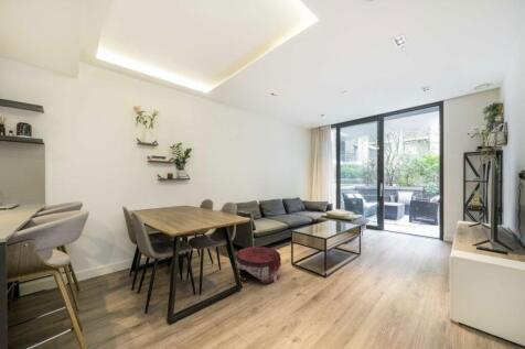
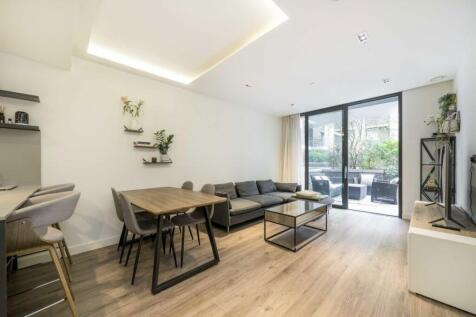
- pouf [235,246,282,285]
